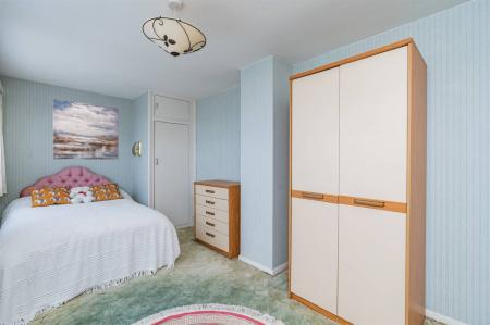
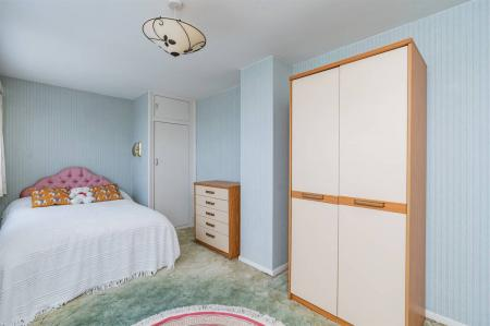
- wall art [52,98,120,161]
